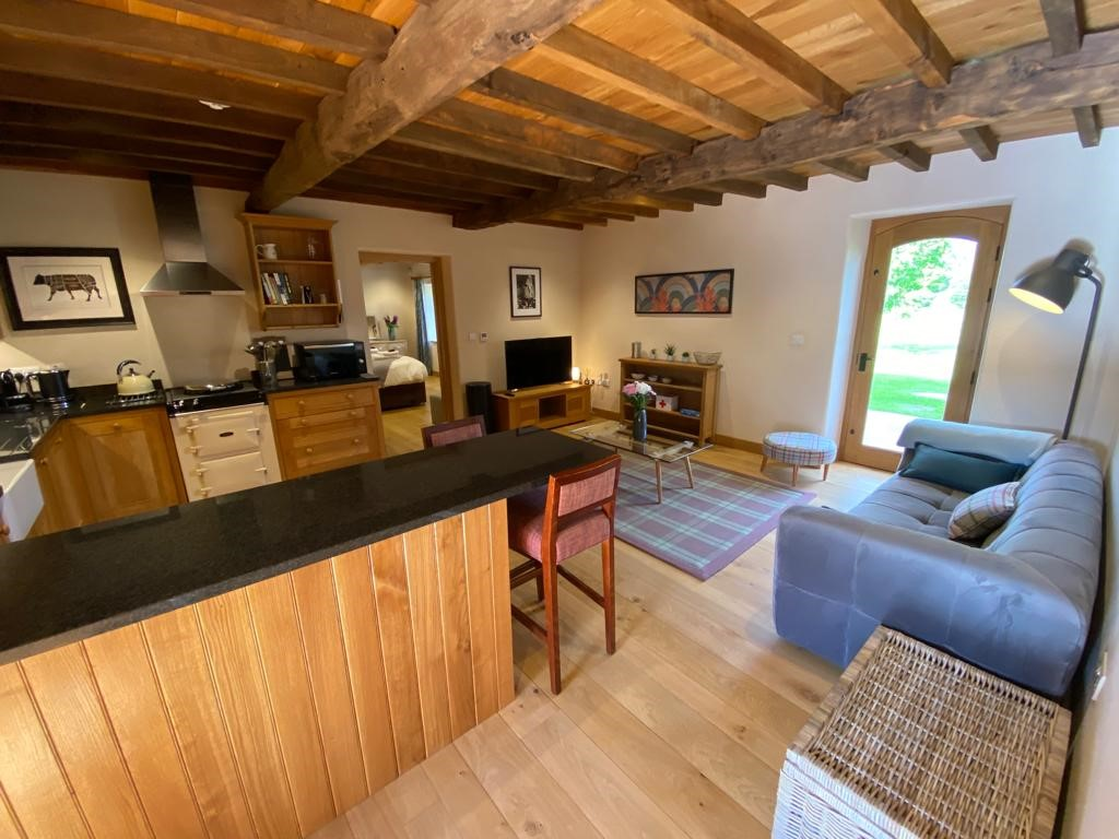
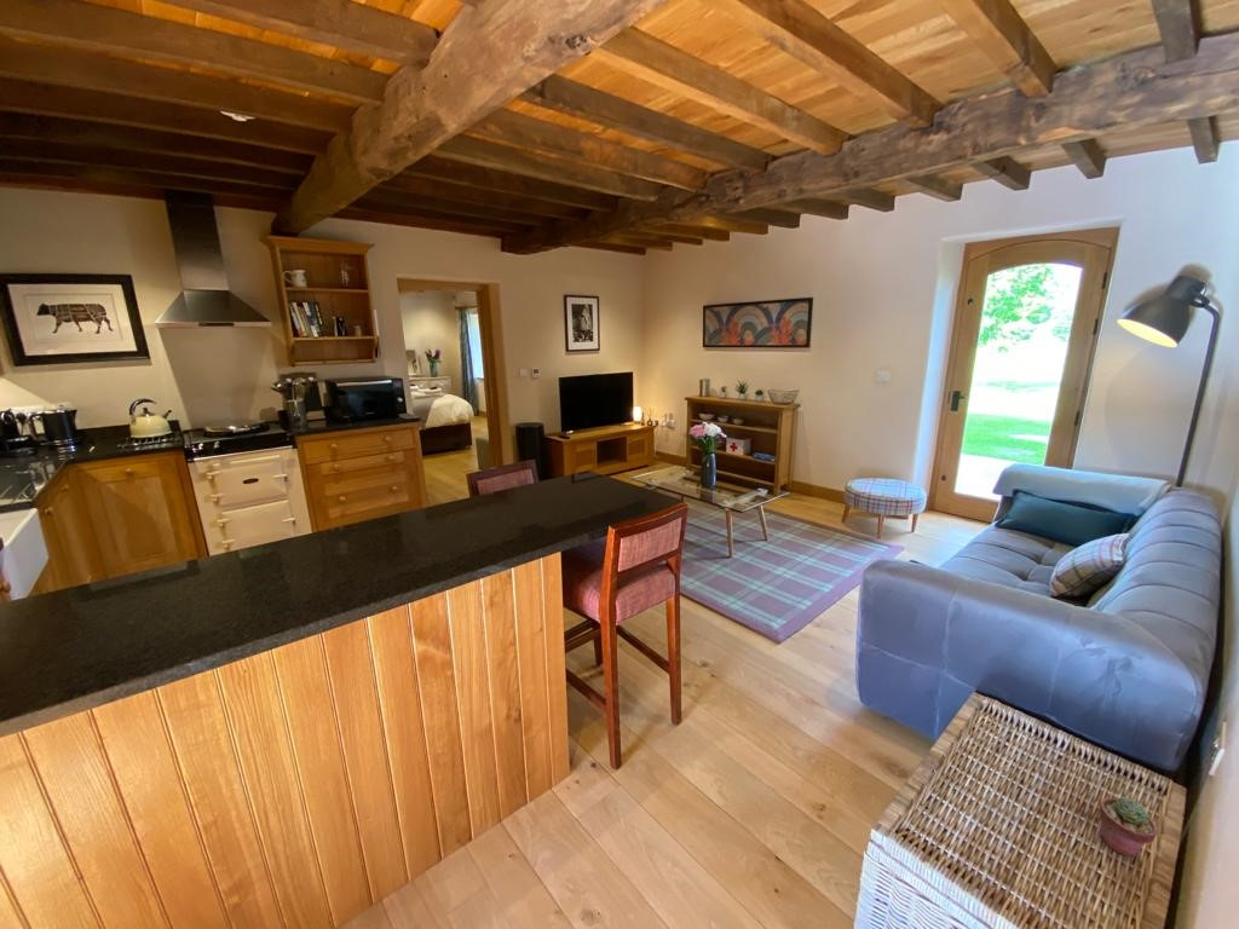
+ potted succulent [1097,796,1158,858]
